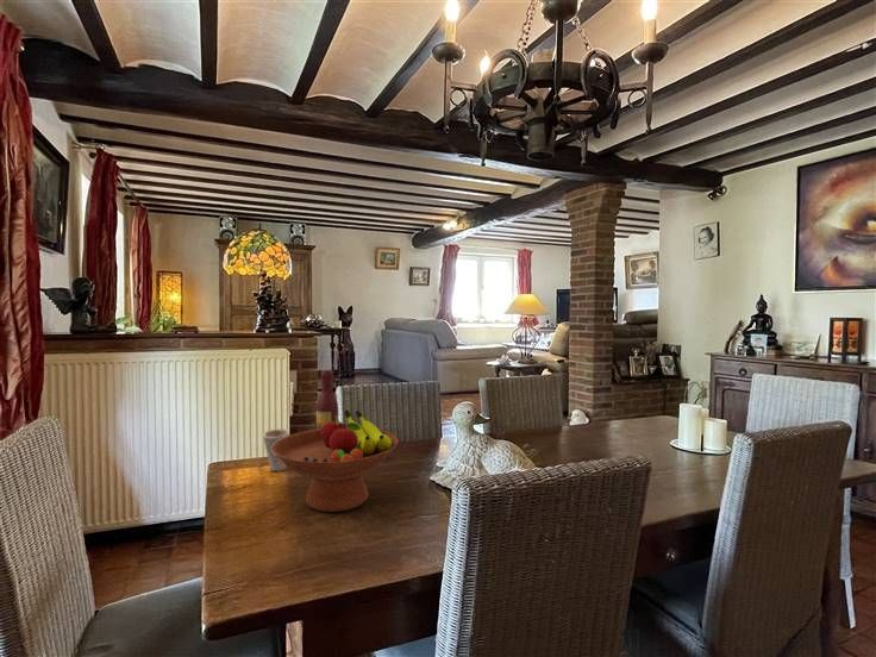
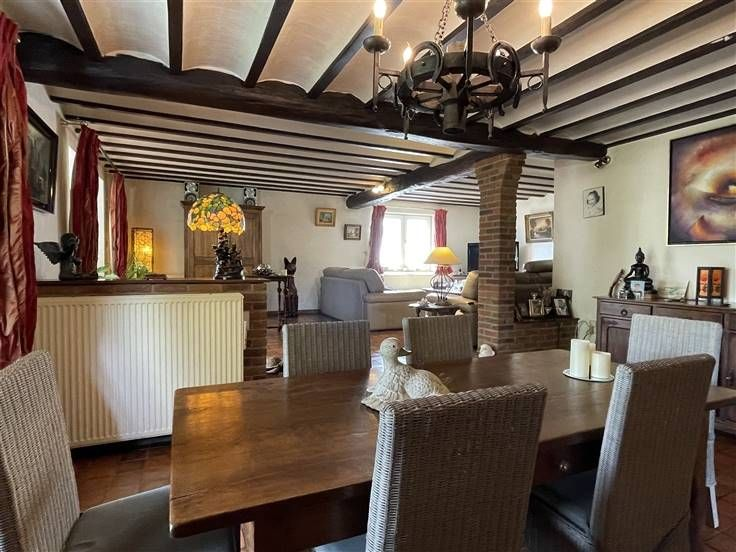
- cup [261,427,290,473]
- fruit bowl [271,409,400,513]
- wine bottle [315,369,339,430]
